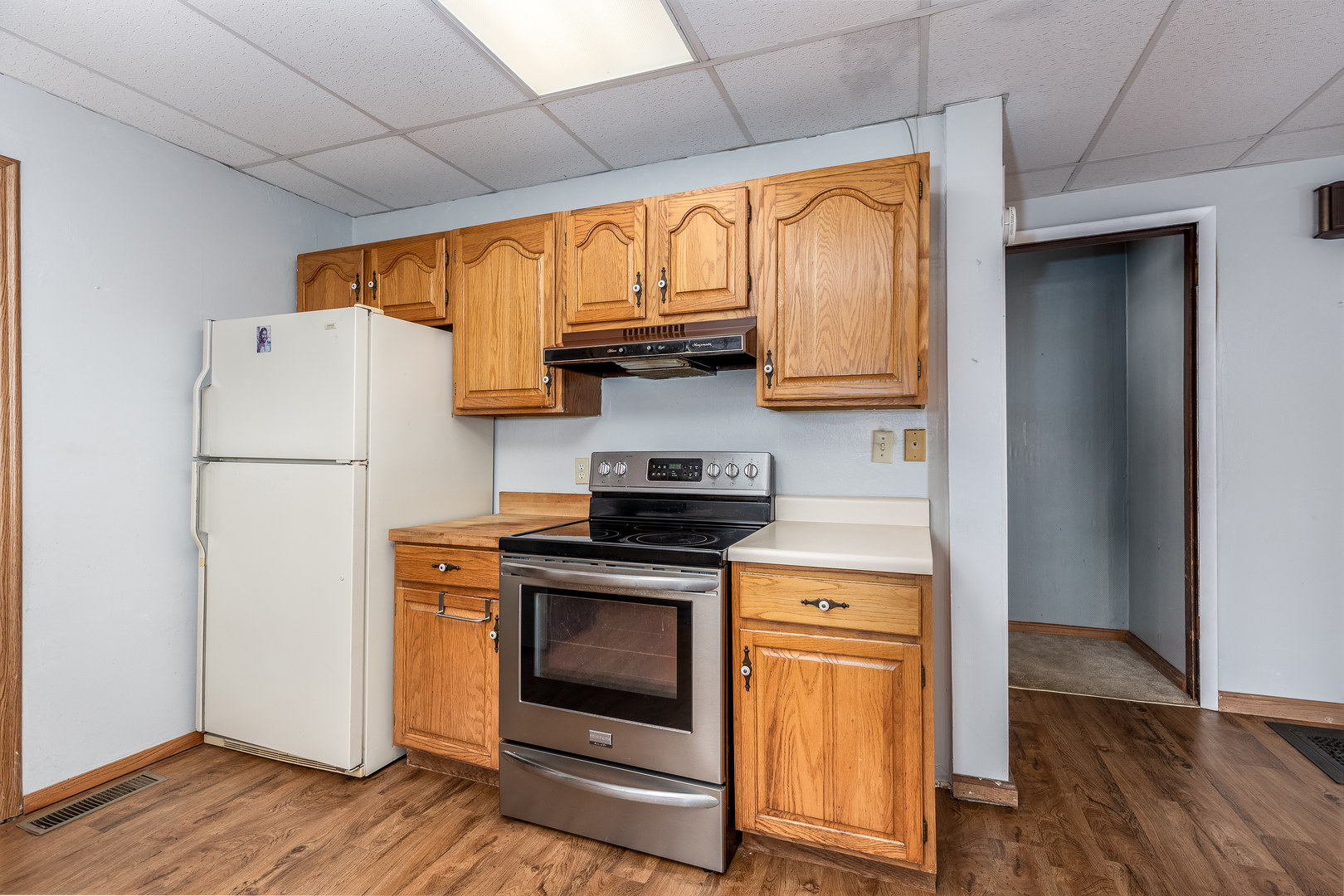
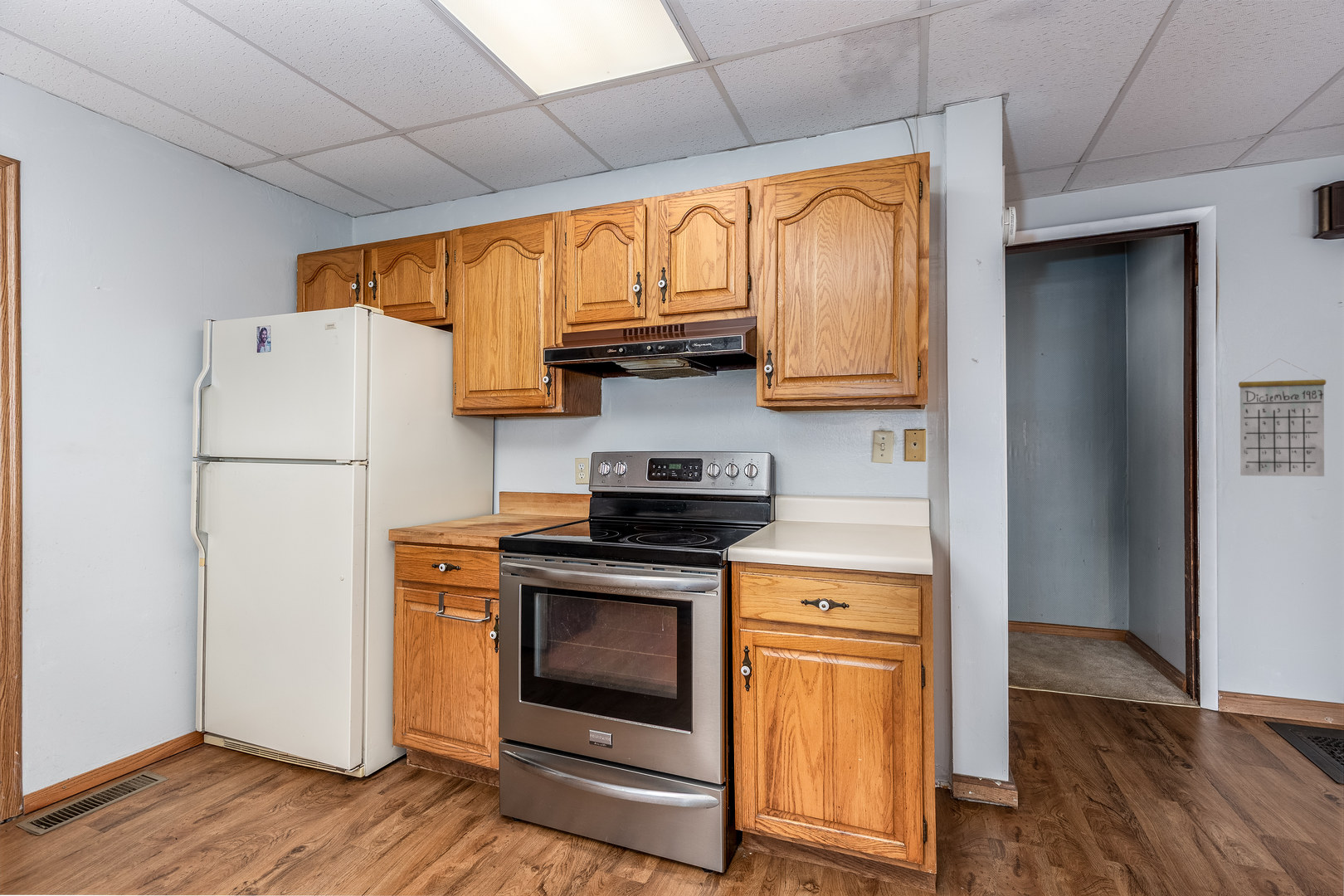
+ calendar [1238,358,1327,477]
